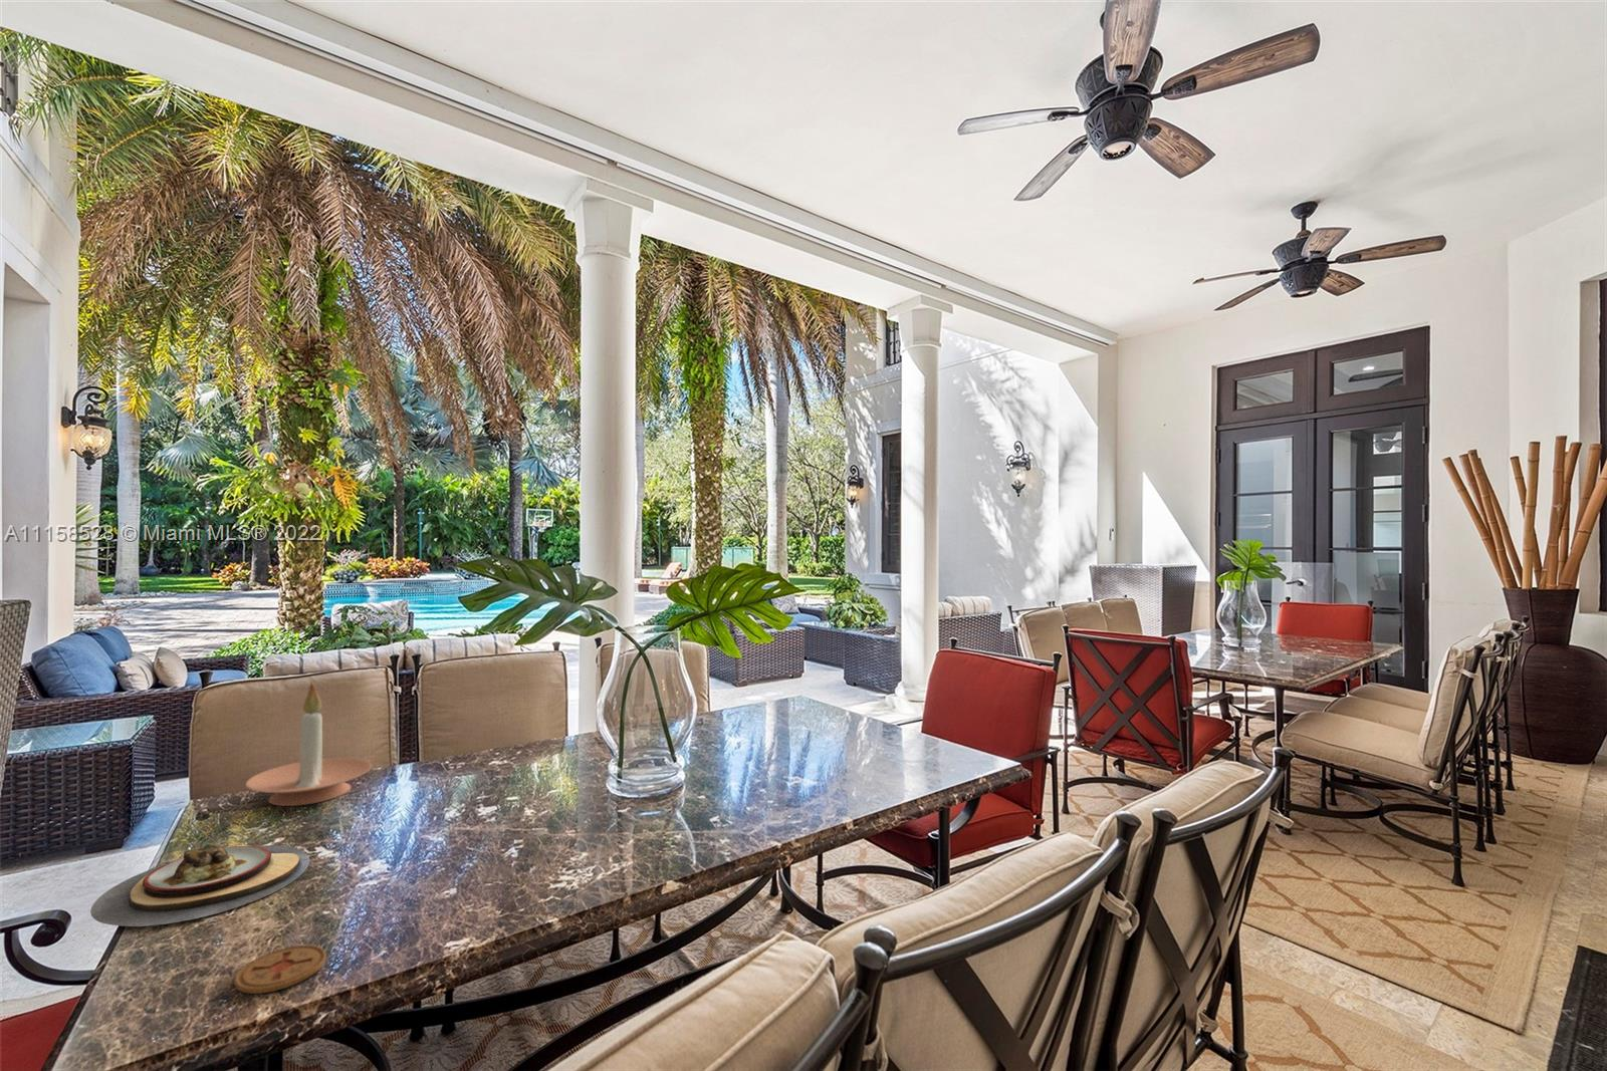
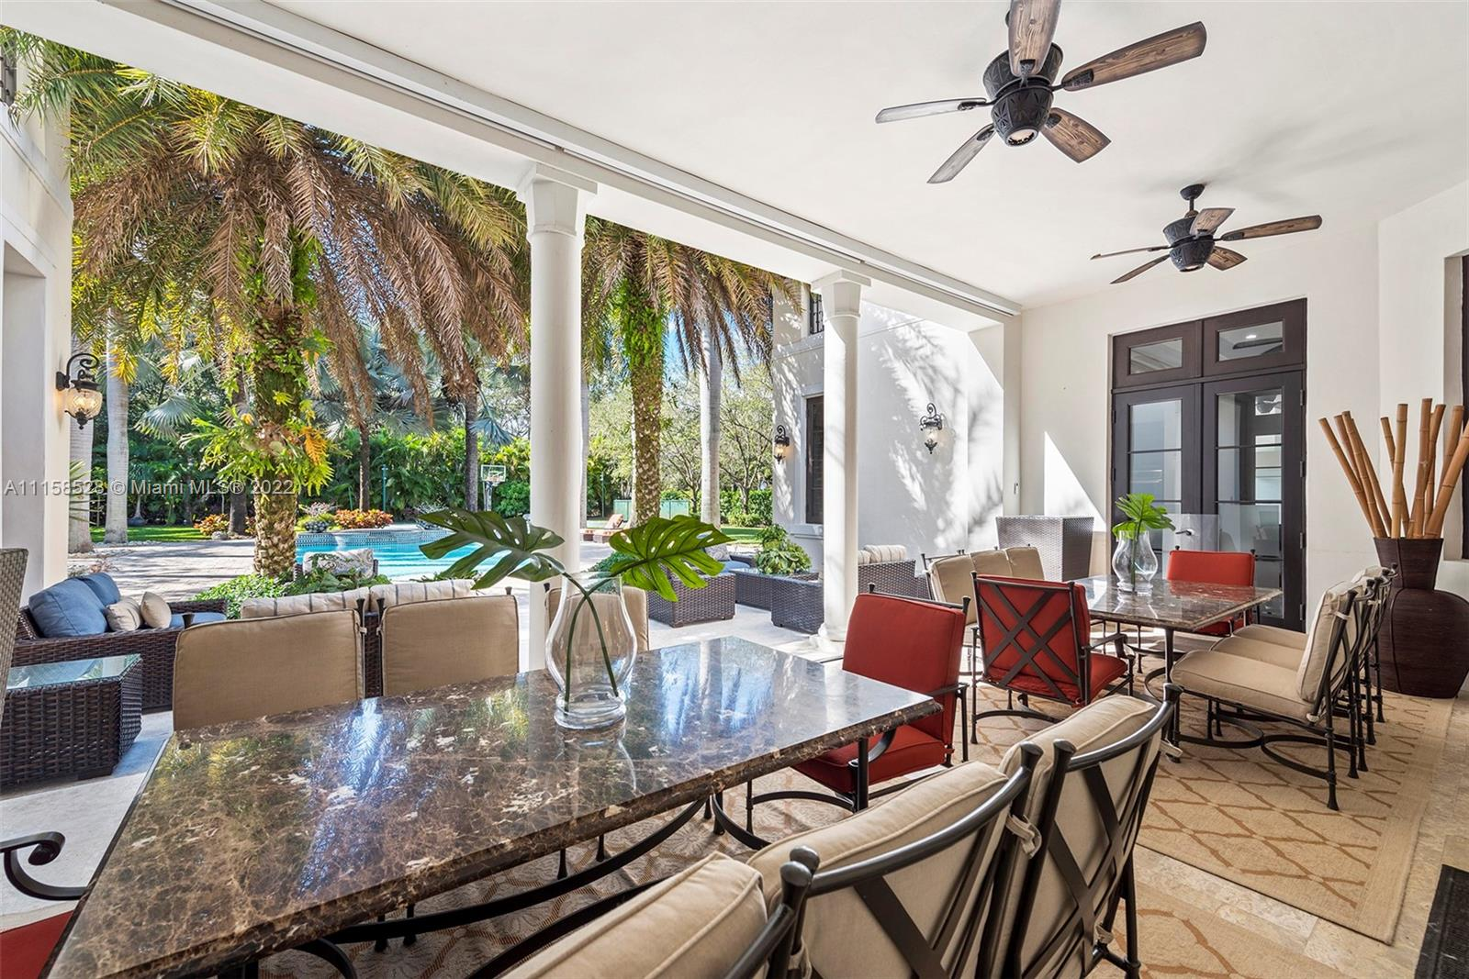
- plate [90,843,311,928]
- coaster [234,943,328,994]
- candle holder [245,681,373,807]
